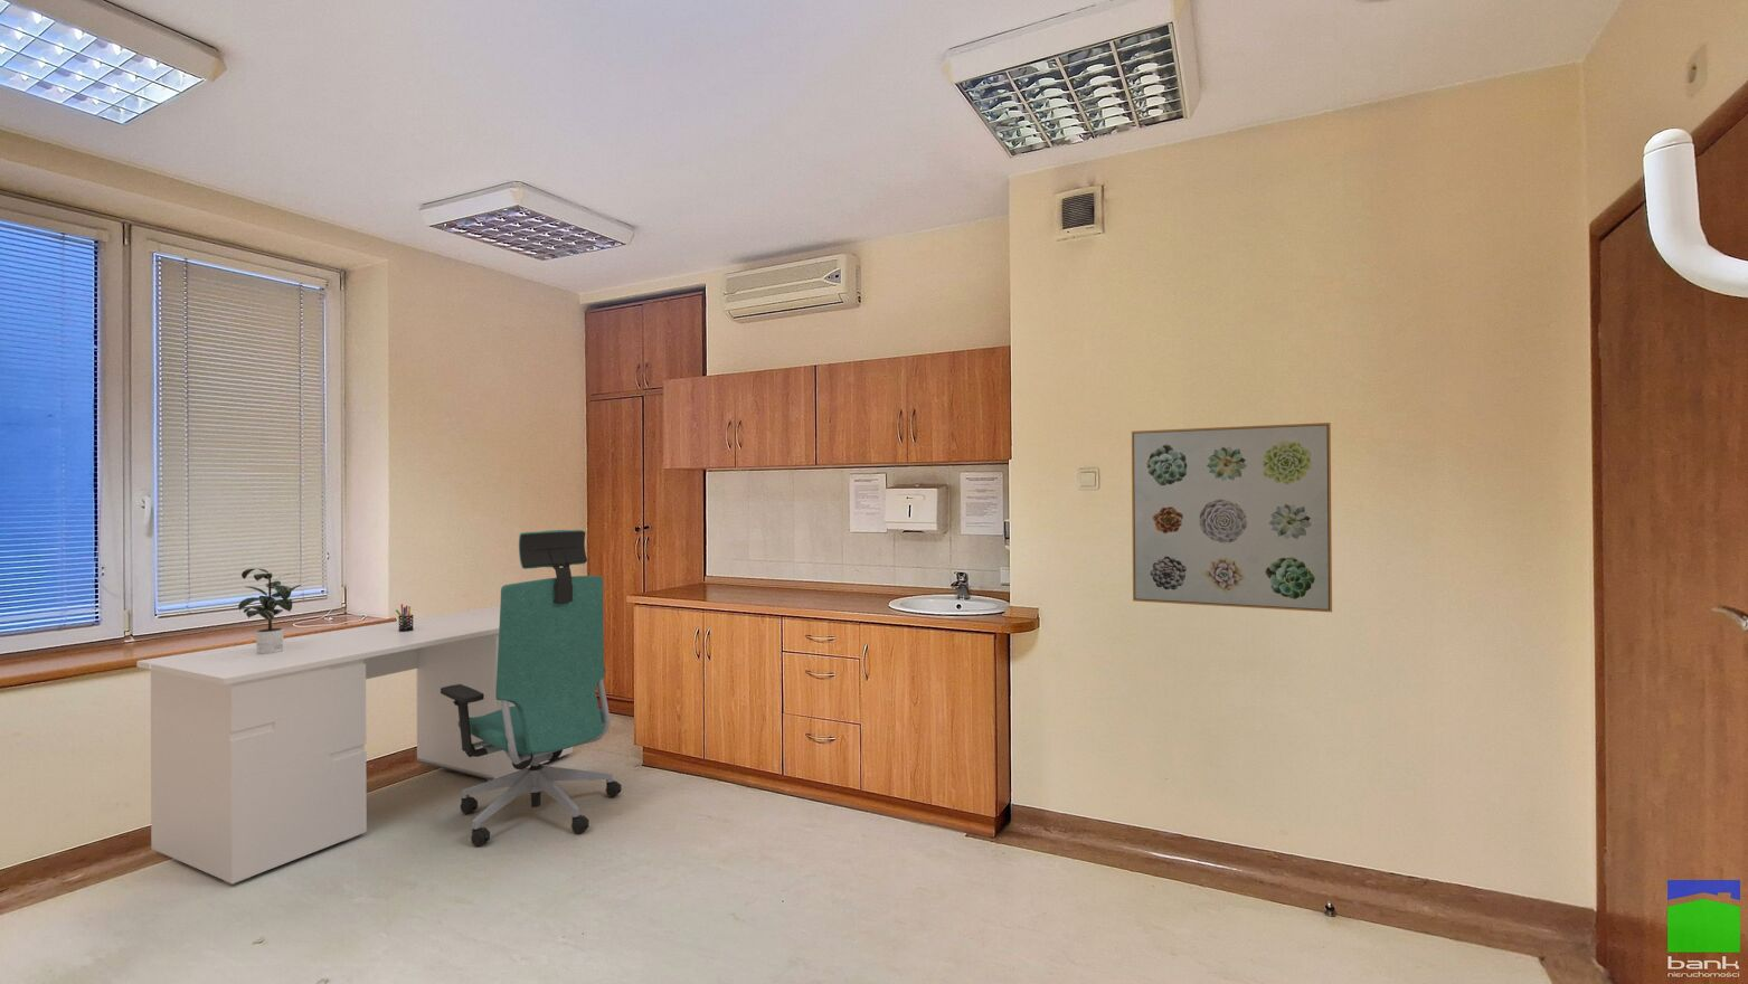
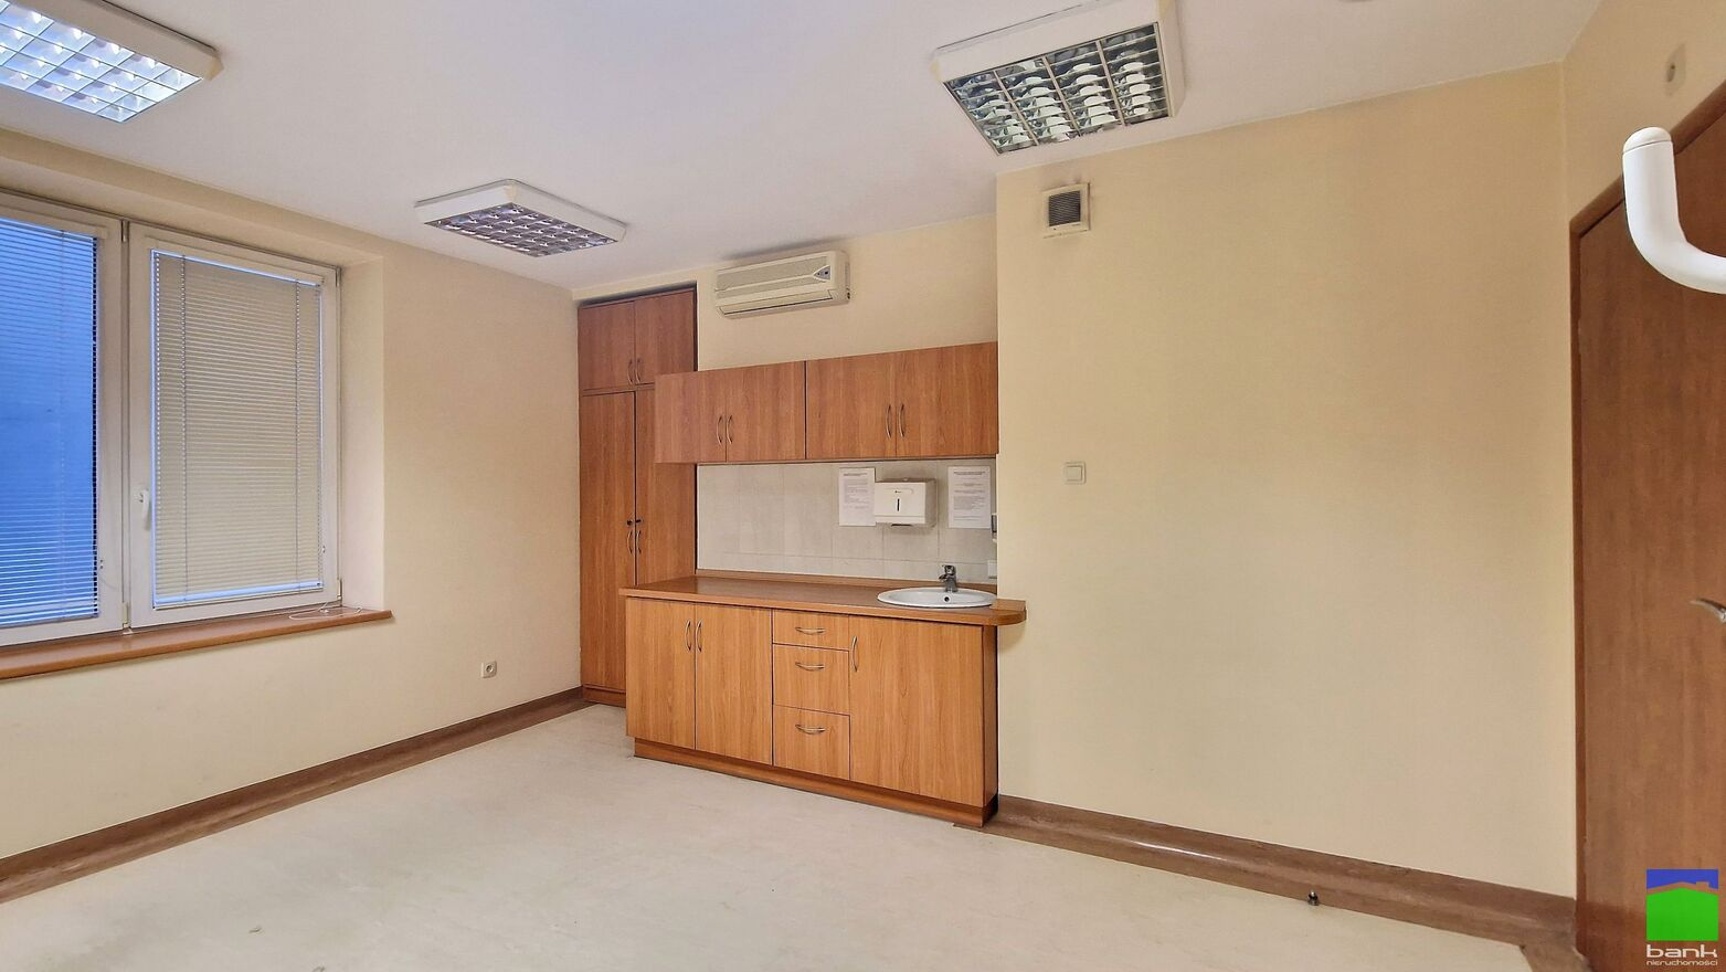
- wall art [1131,421,1333,613]
- chair [441,529,623,847]
- desk [136,605,574,886]
- potted plant [235,568,303,654]
- pen holder [395,602,414,631]
